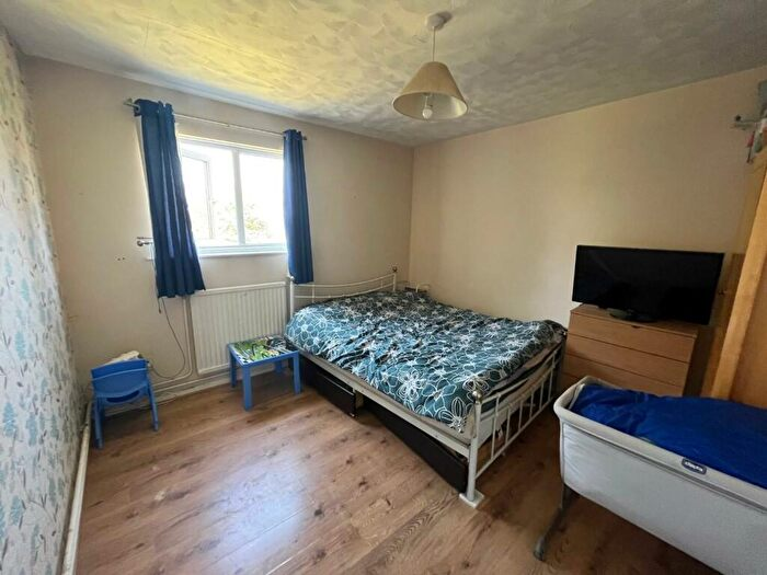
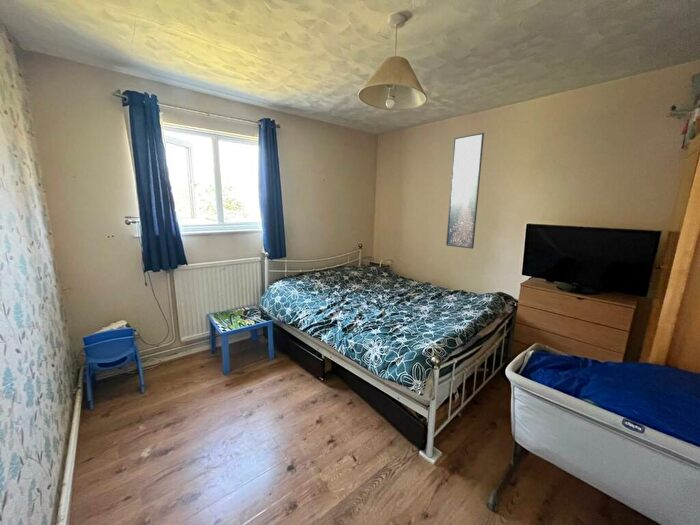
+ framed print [445,132,485,250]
